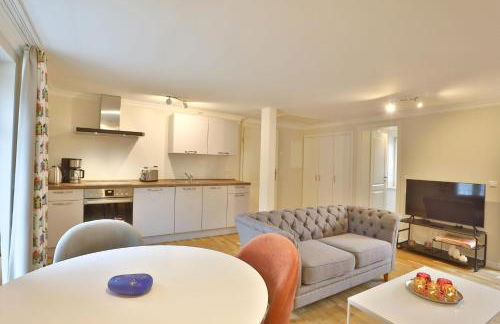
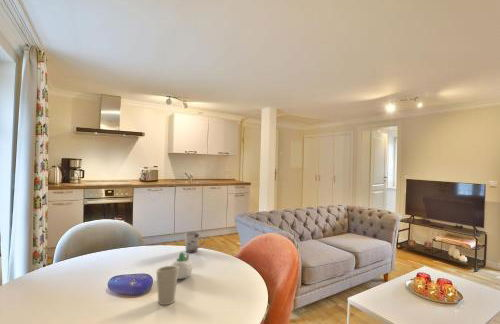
+ succulent planter [170,251,193,280]
+ cup [155,265,179,306]
+ cup [184,231,206,254]
